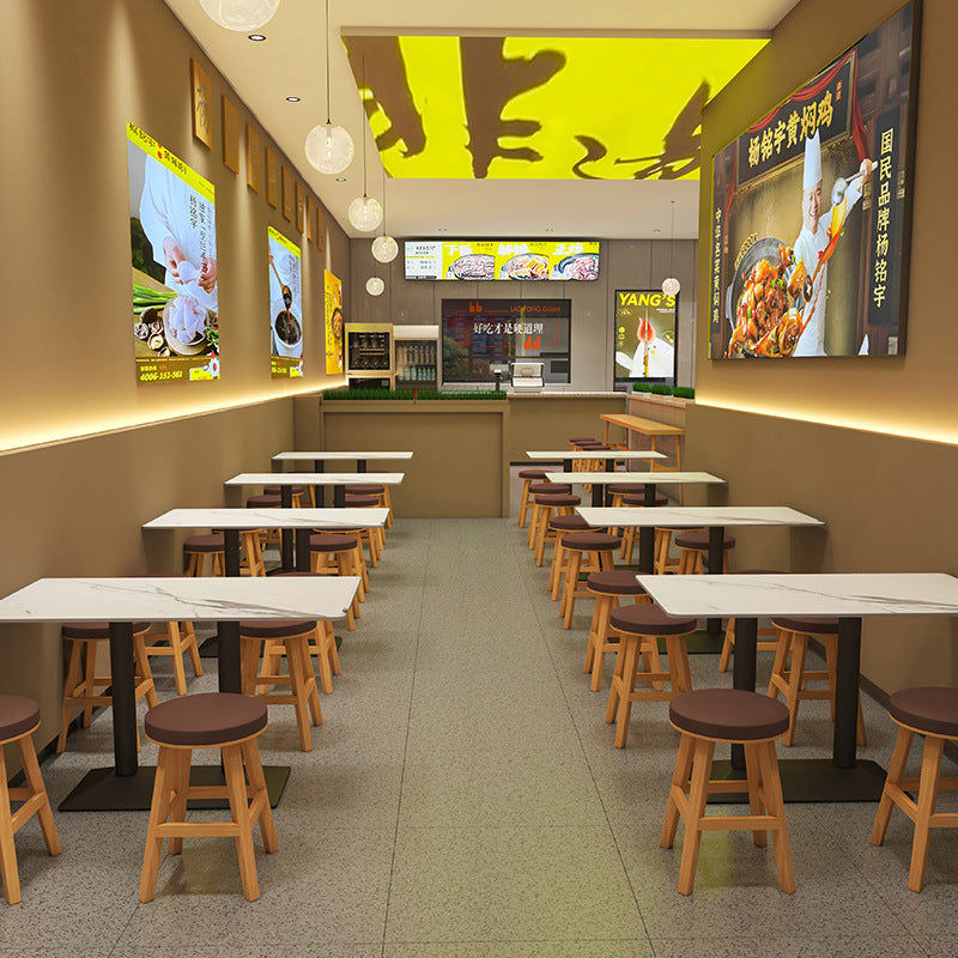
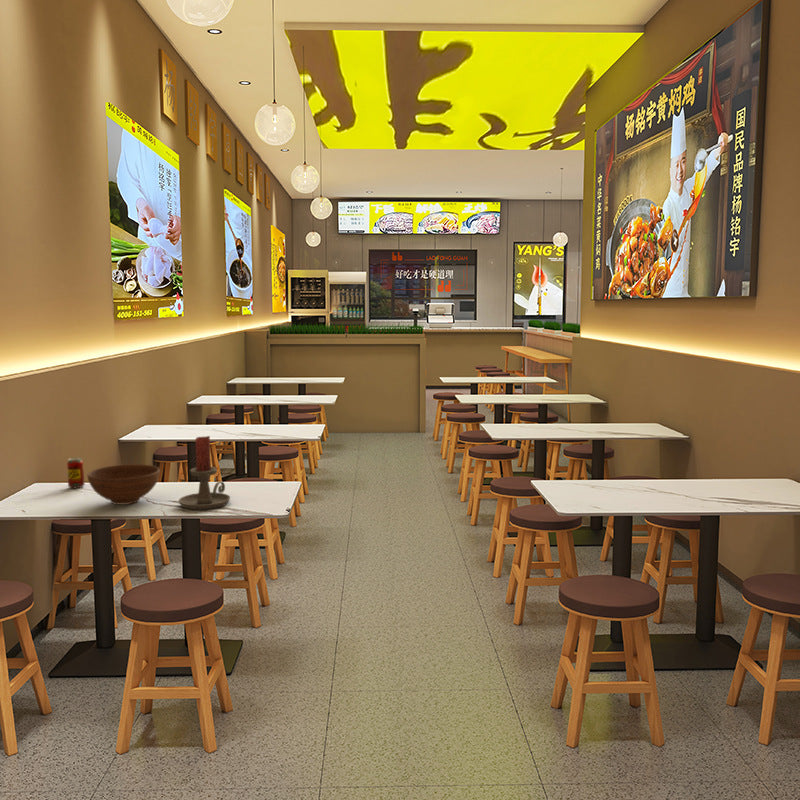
+ bowl [87,463,161,506]
+ beverage can [66,457,86,489]
+ candle holder [178,435,231,510]
